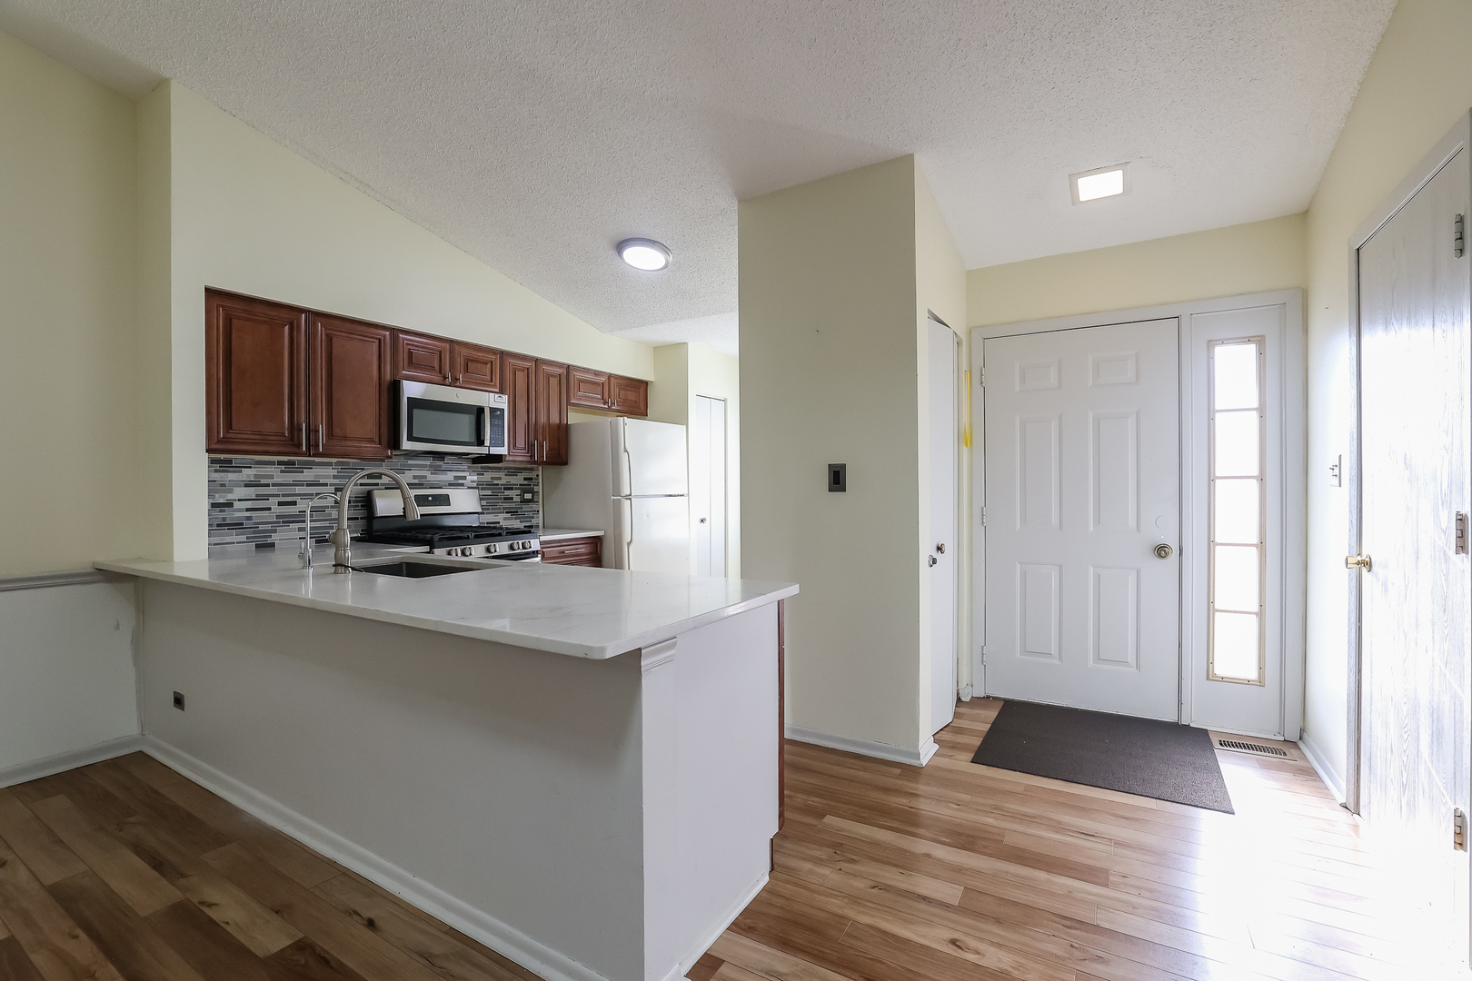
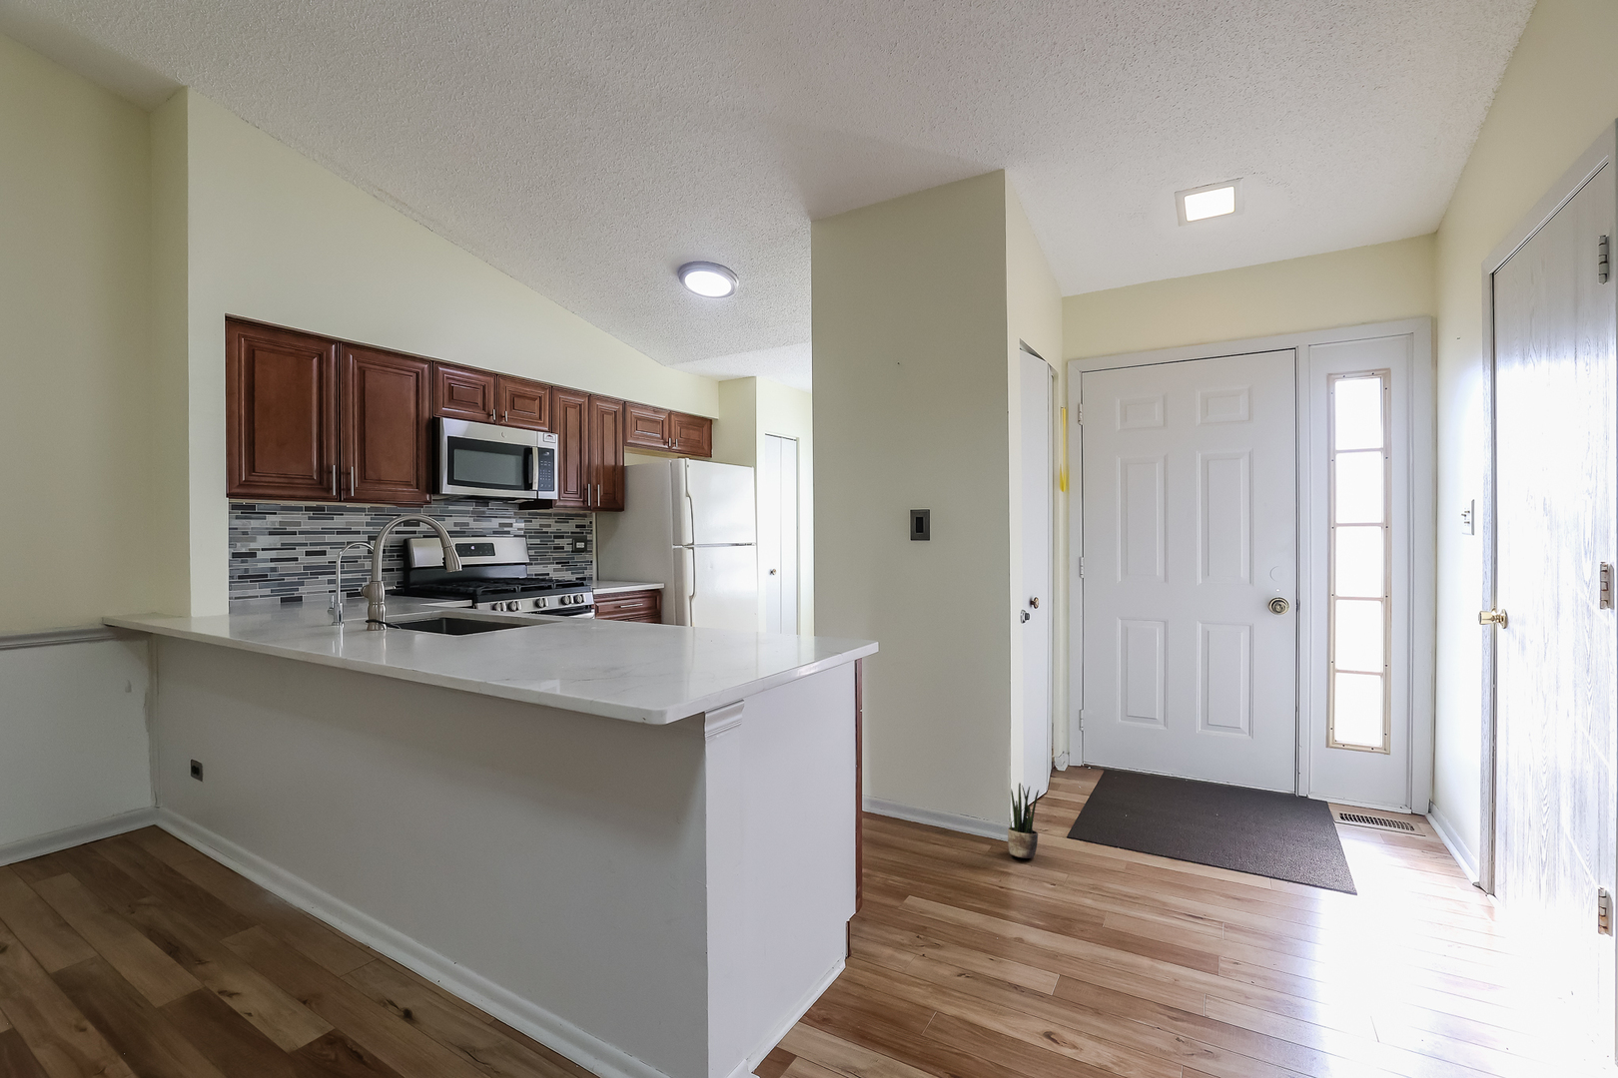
+ potted plant [1006,782,1040,859]
